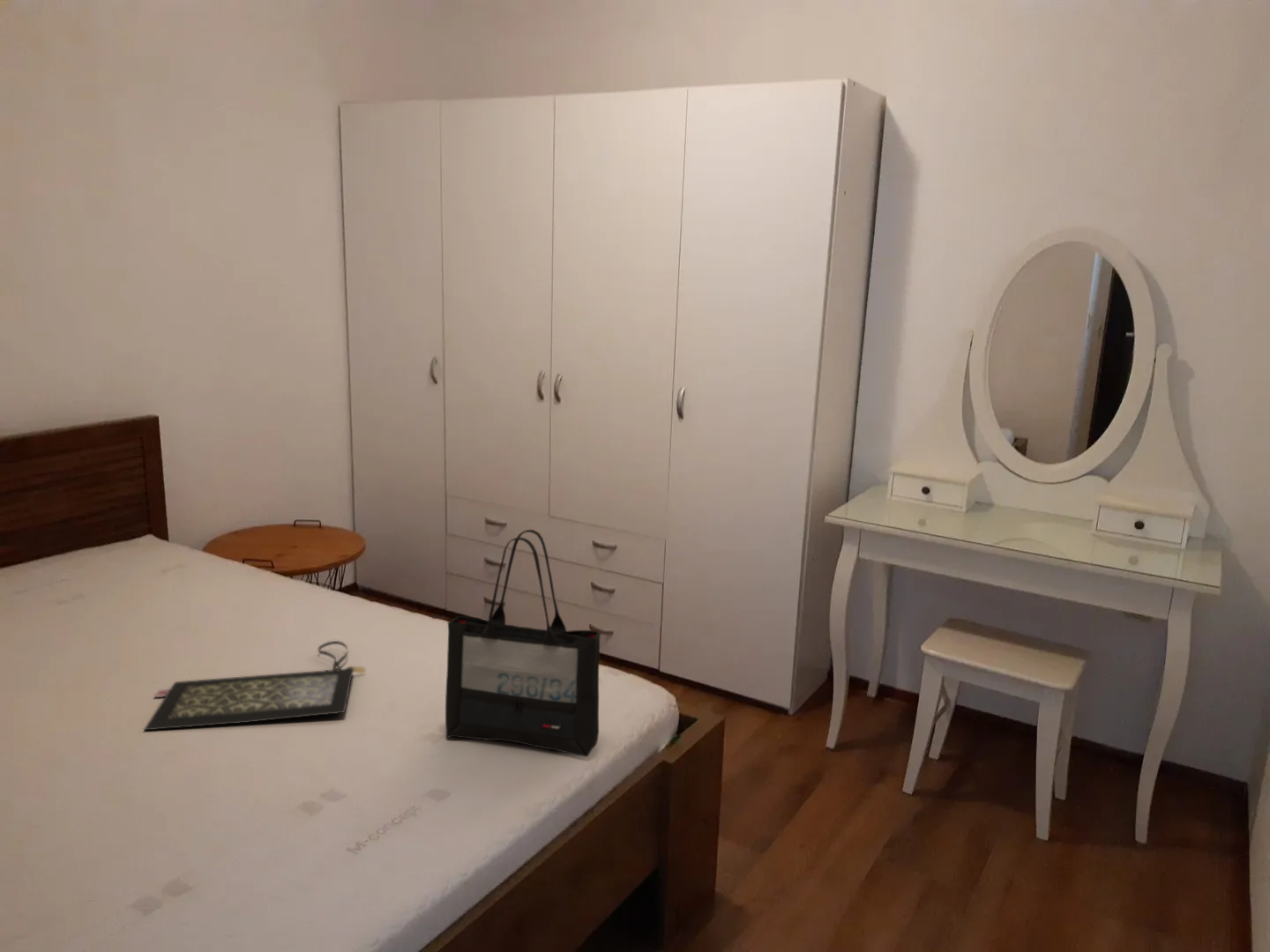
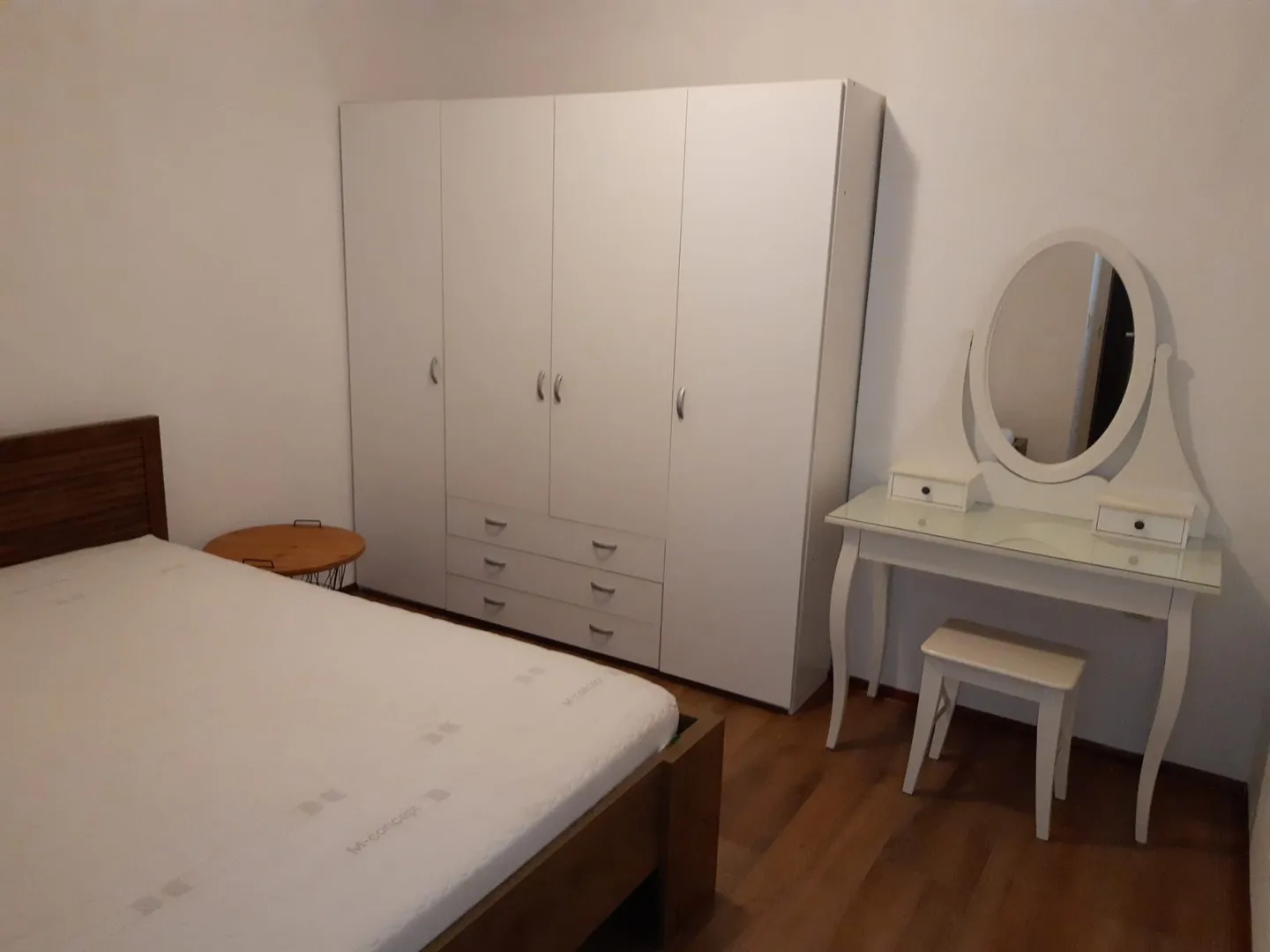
- clutch bag [143,640,367,732]
- tote bag [444,529,601,758]
